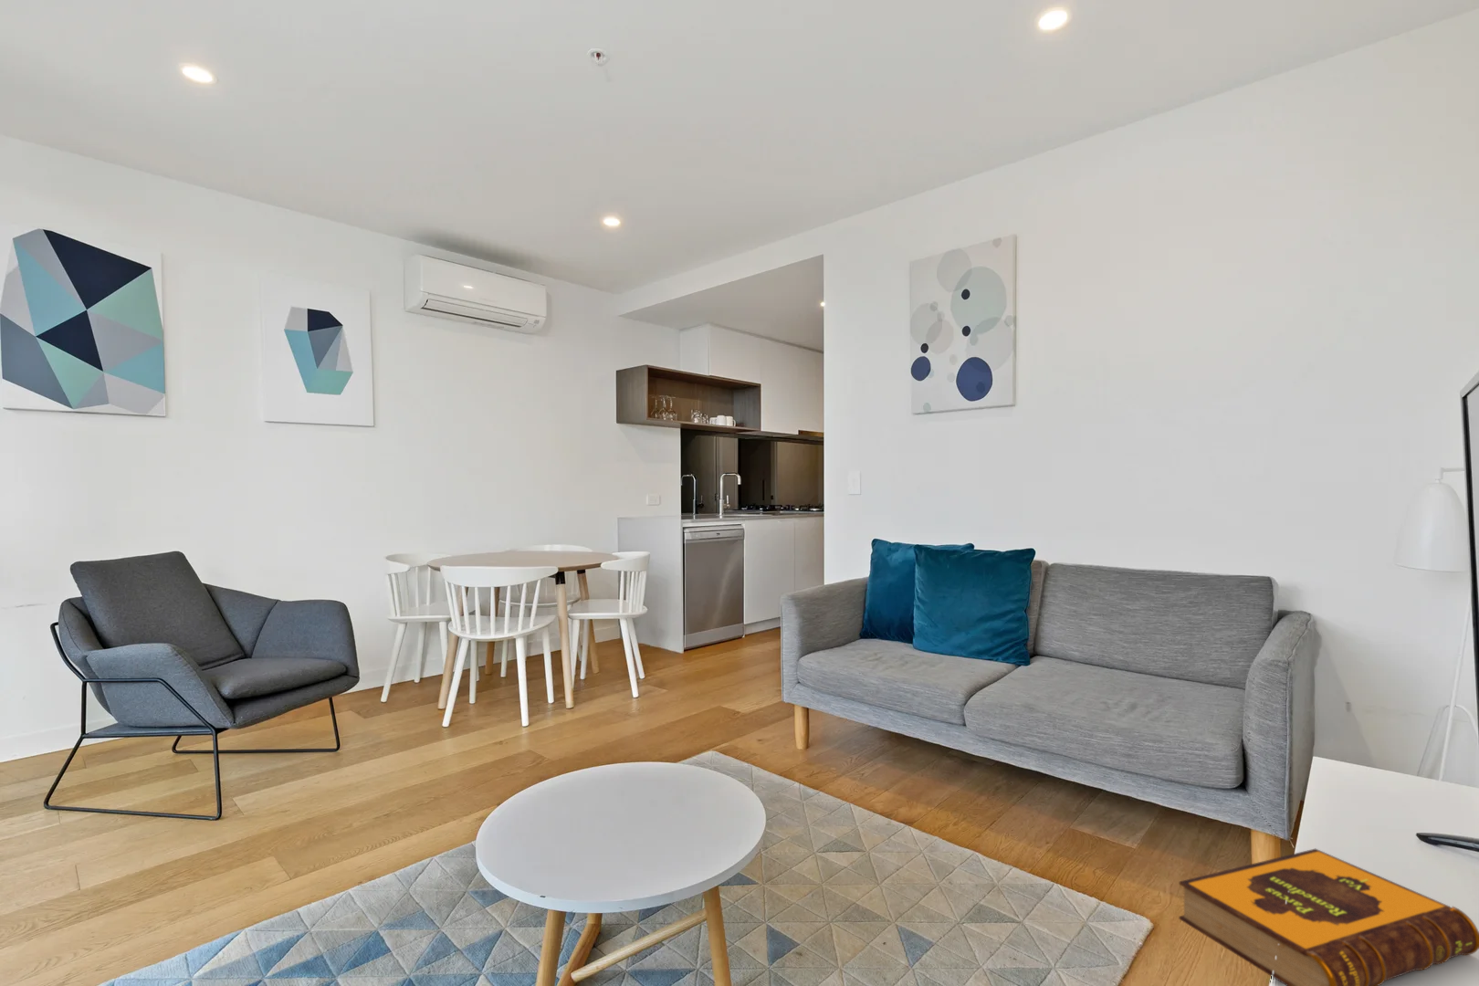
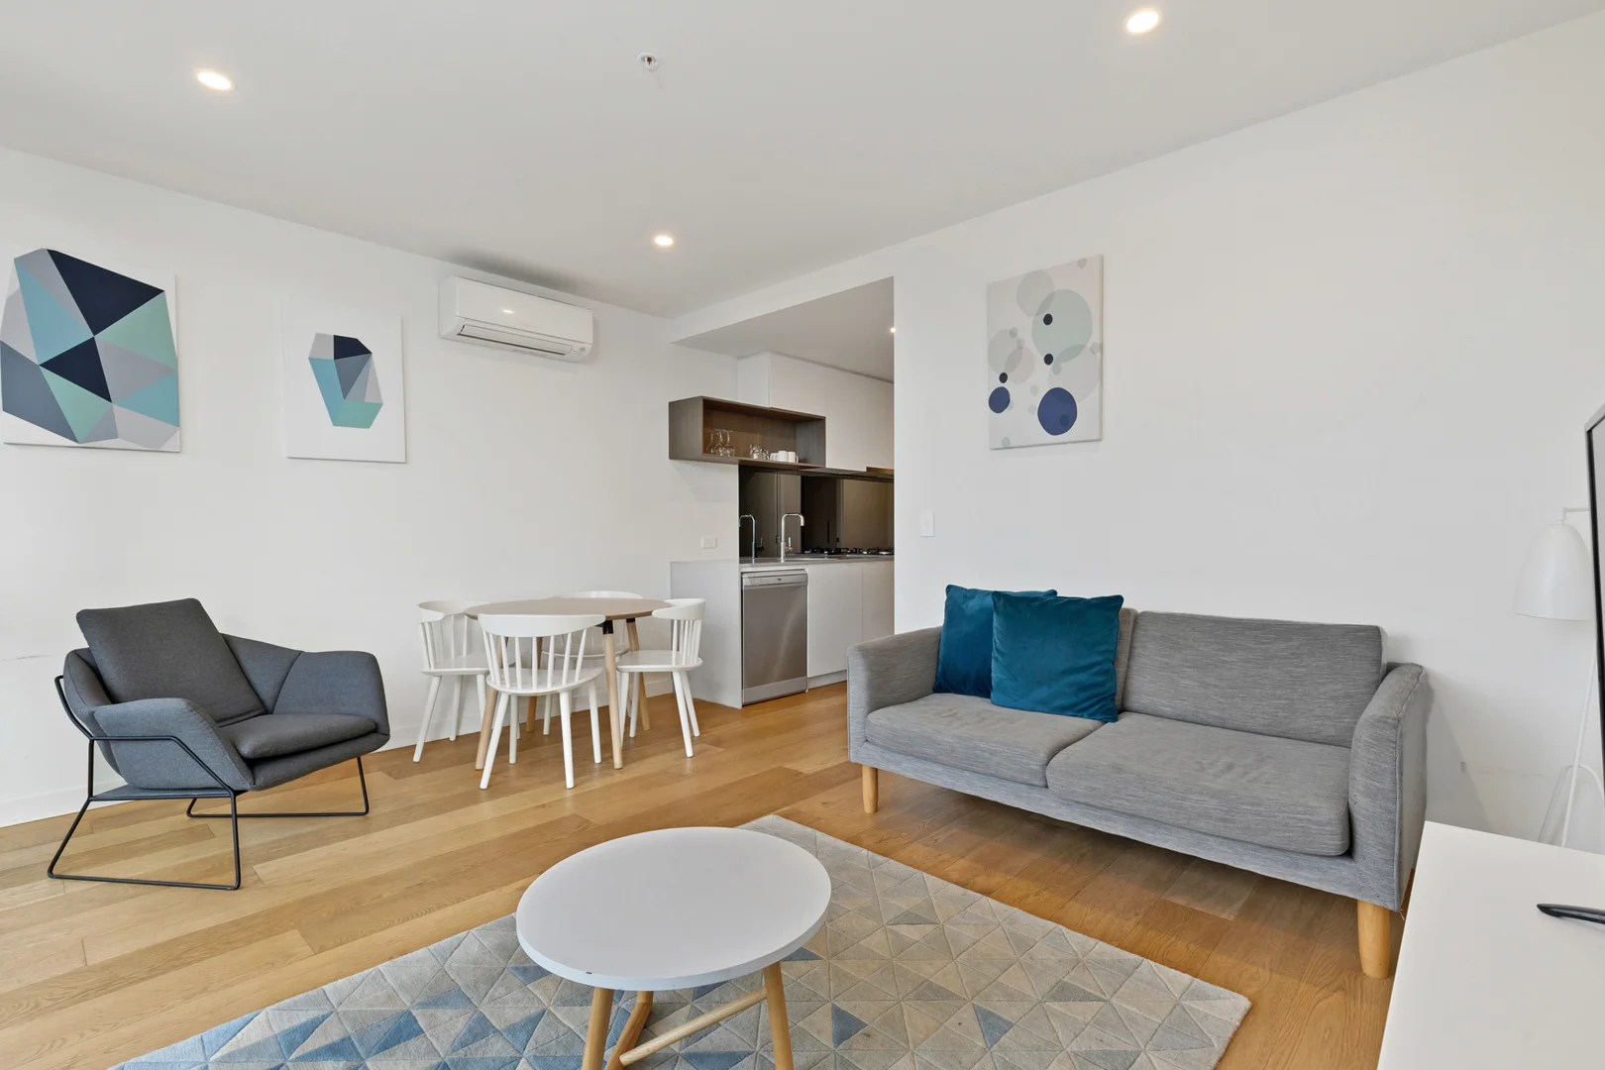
- hardback book [1177,848,1479,986]
